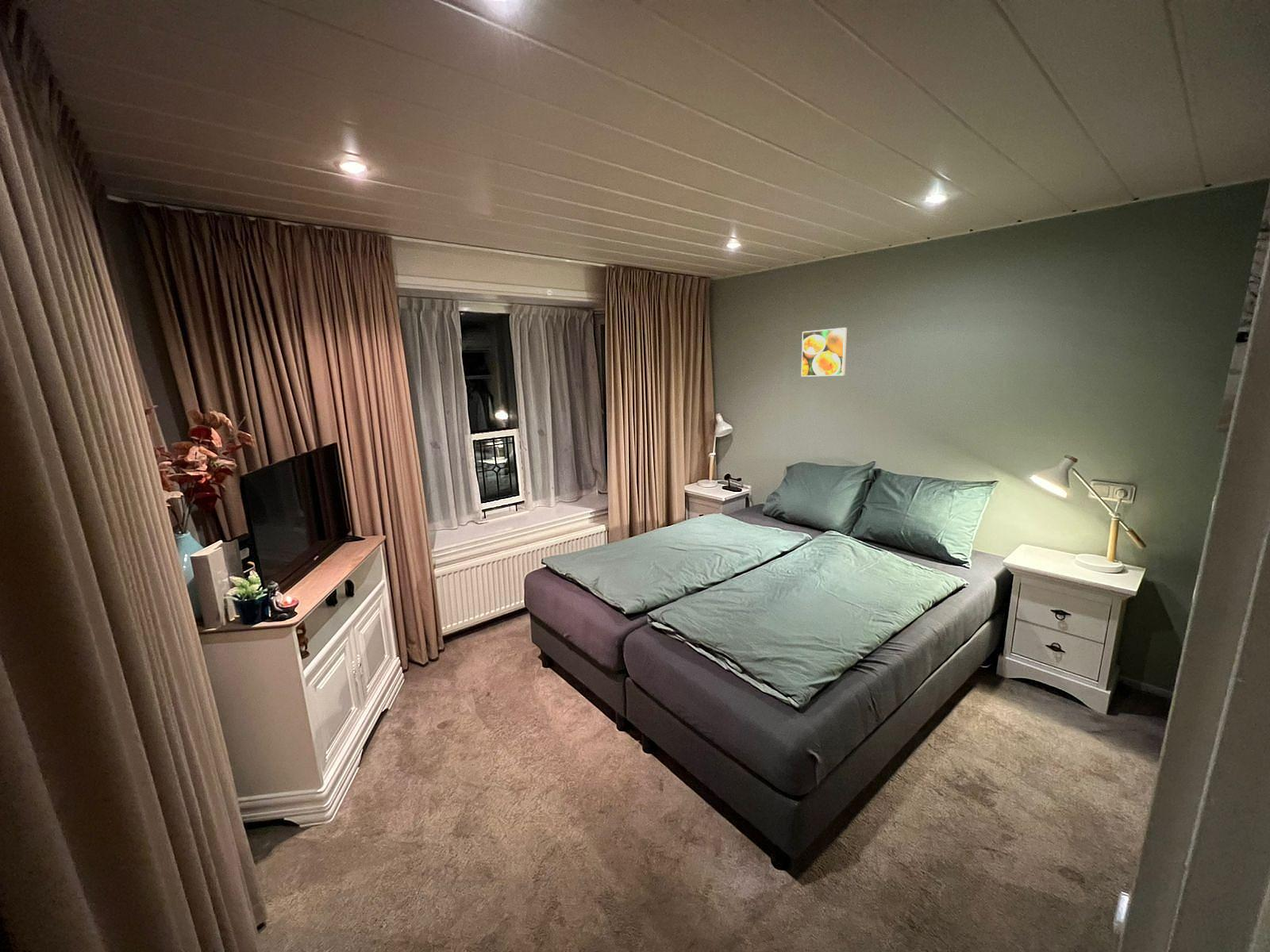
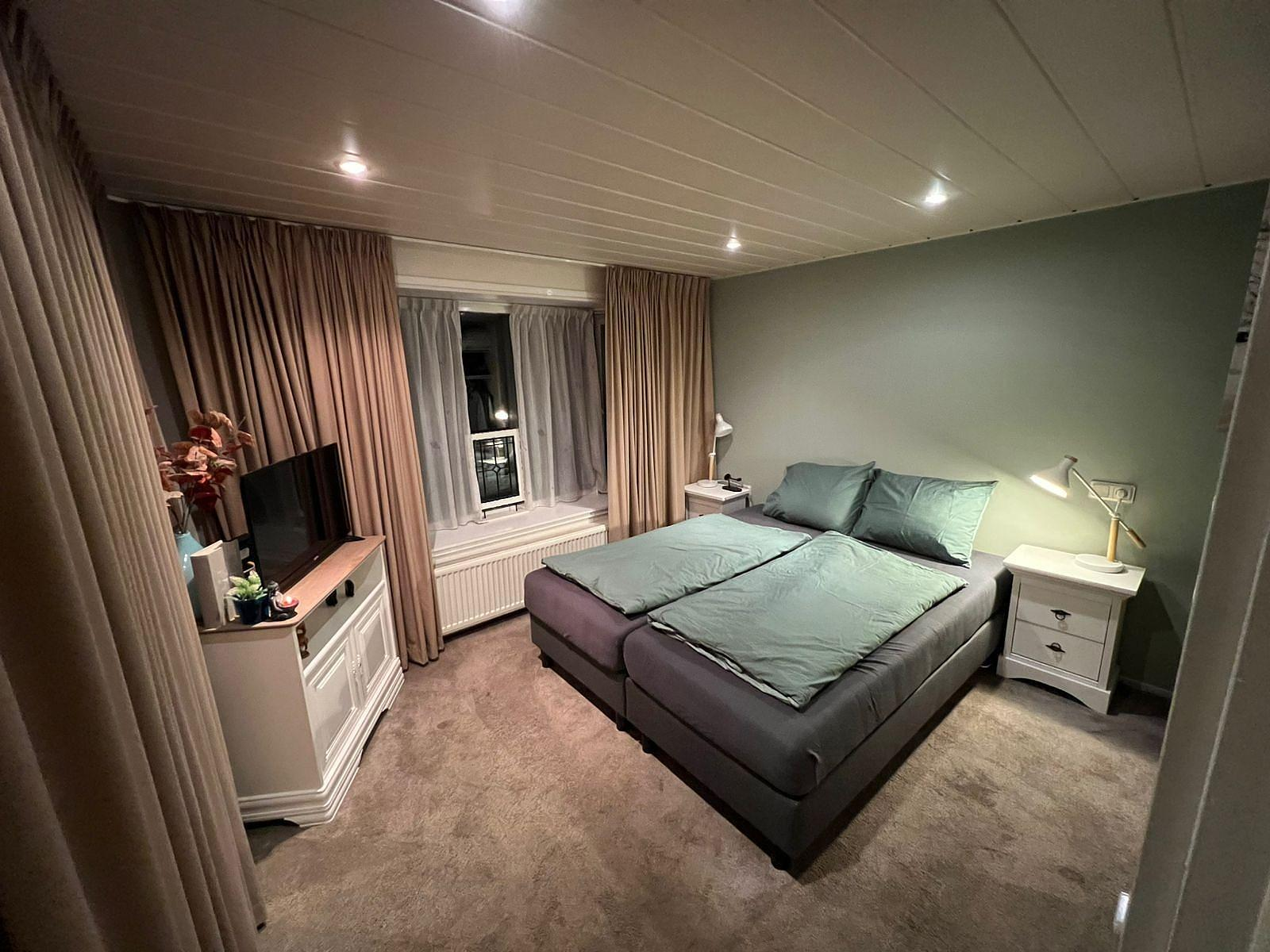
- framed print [800,327,848,378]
